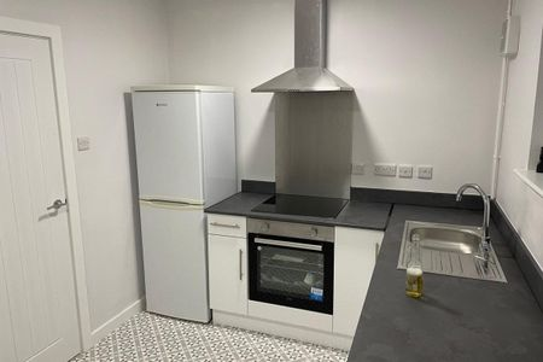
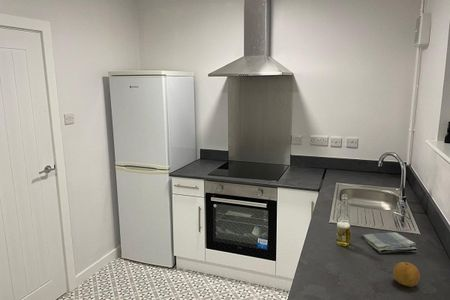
+ dish towel [361,232,419,254]
+ fruit [392,261,421,288]
